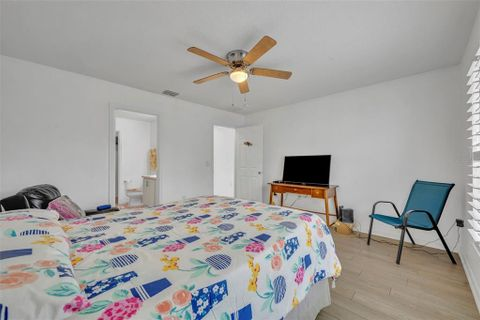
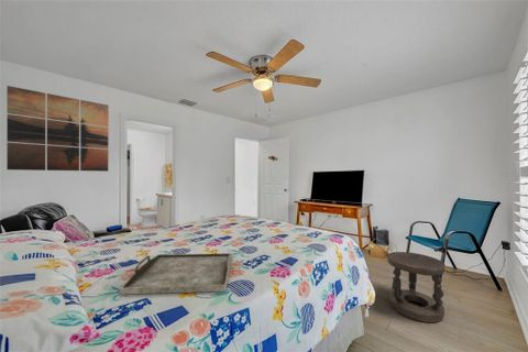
+ serving tray [119,252,233,296]
+ stool [386,251,447,323]
+ wall art [6,85,110,173]
